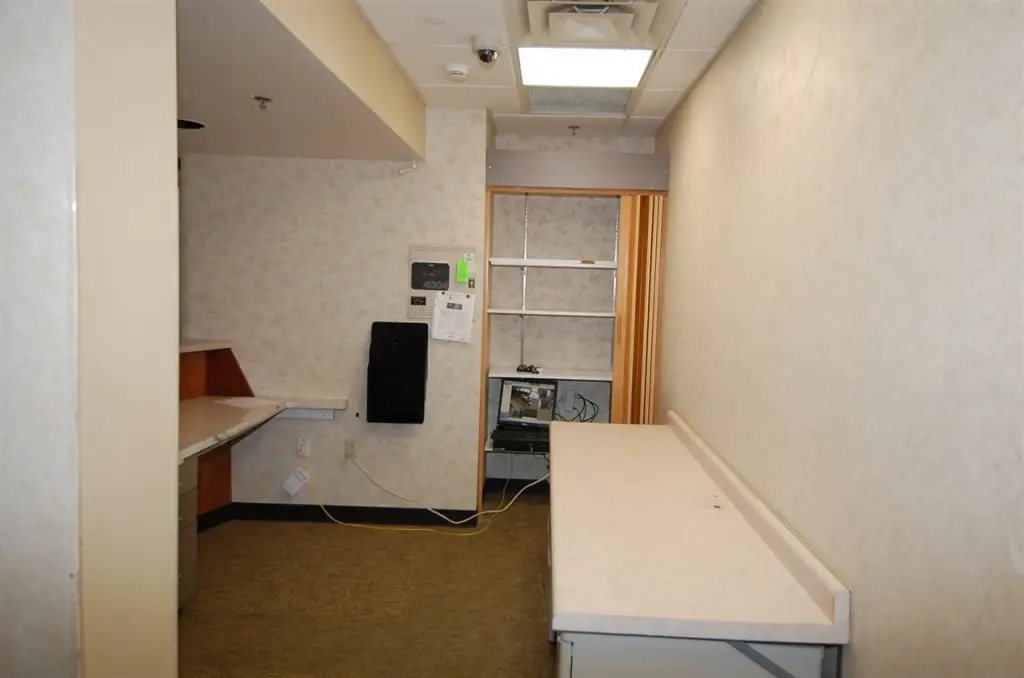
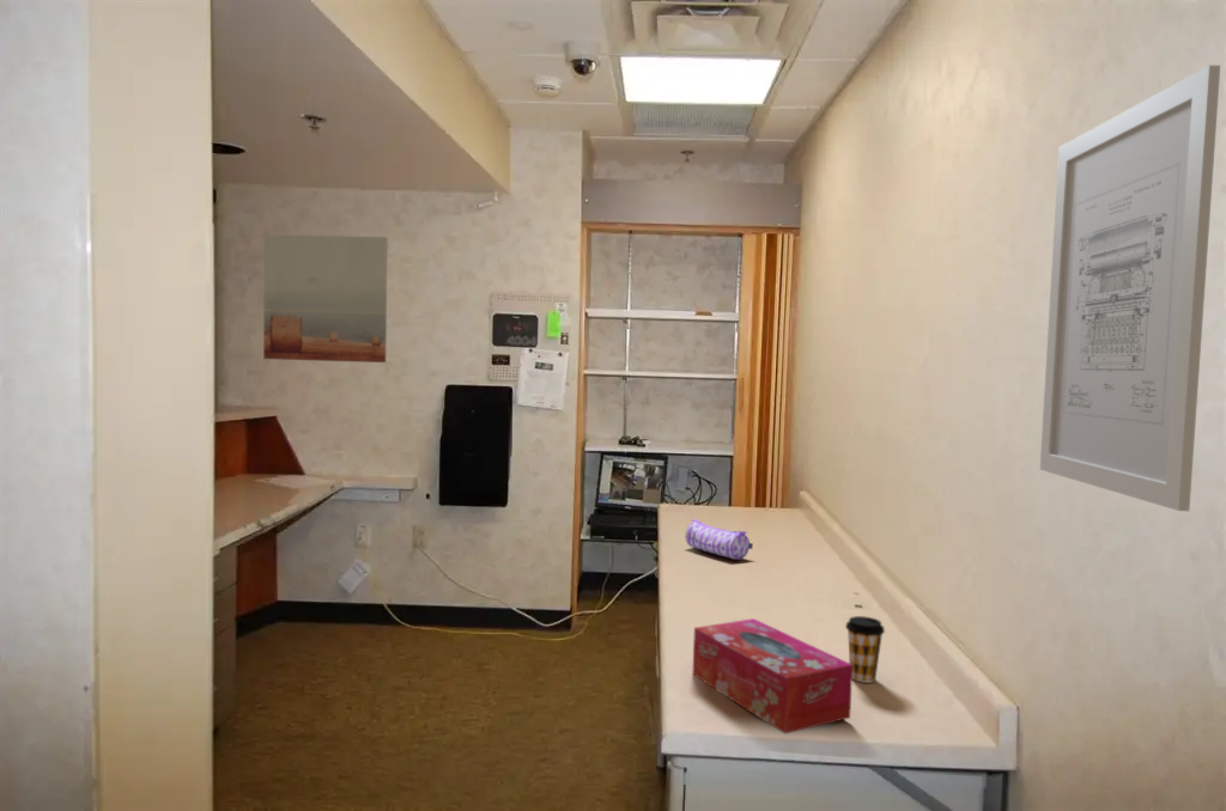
+ wall art [1039,65,1221,512]
+ coffee cup [844,615,886,684]
+ pencil case [685,518,754,561]
+ wall art [262,233,389,364]
+ tissue box [692,617,854,734]
